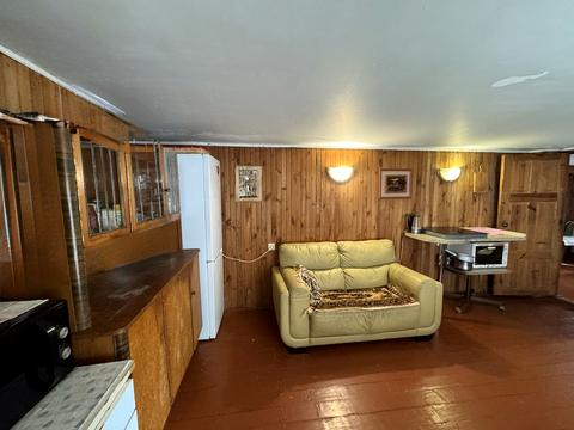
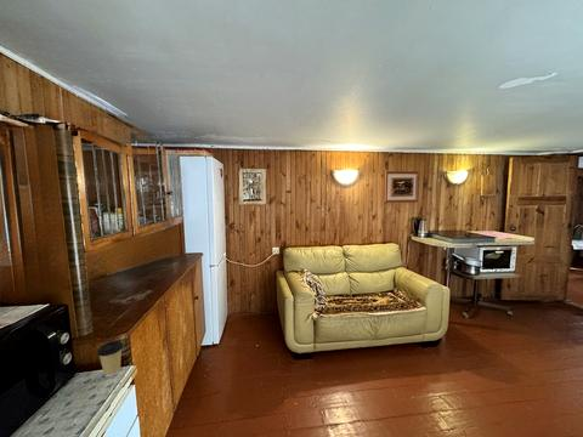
+ coffee cup [96,340,125,378]
